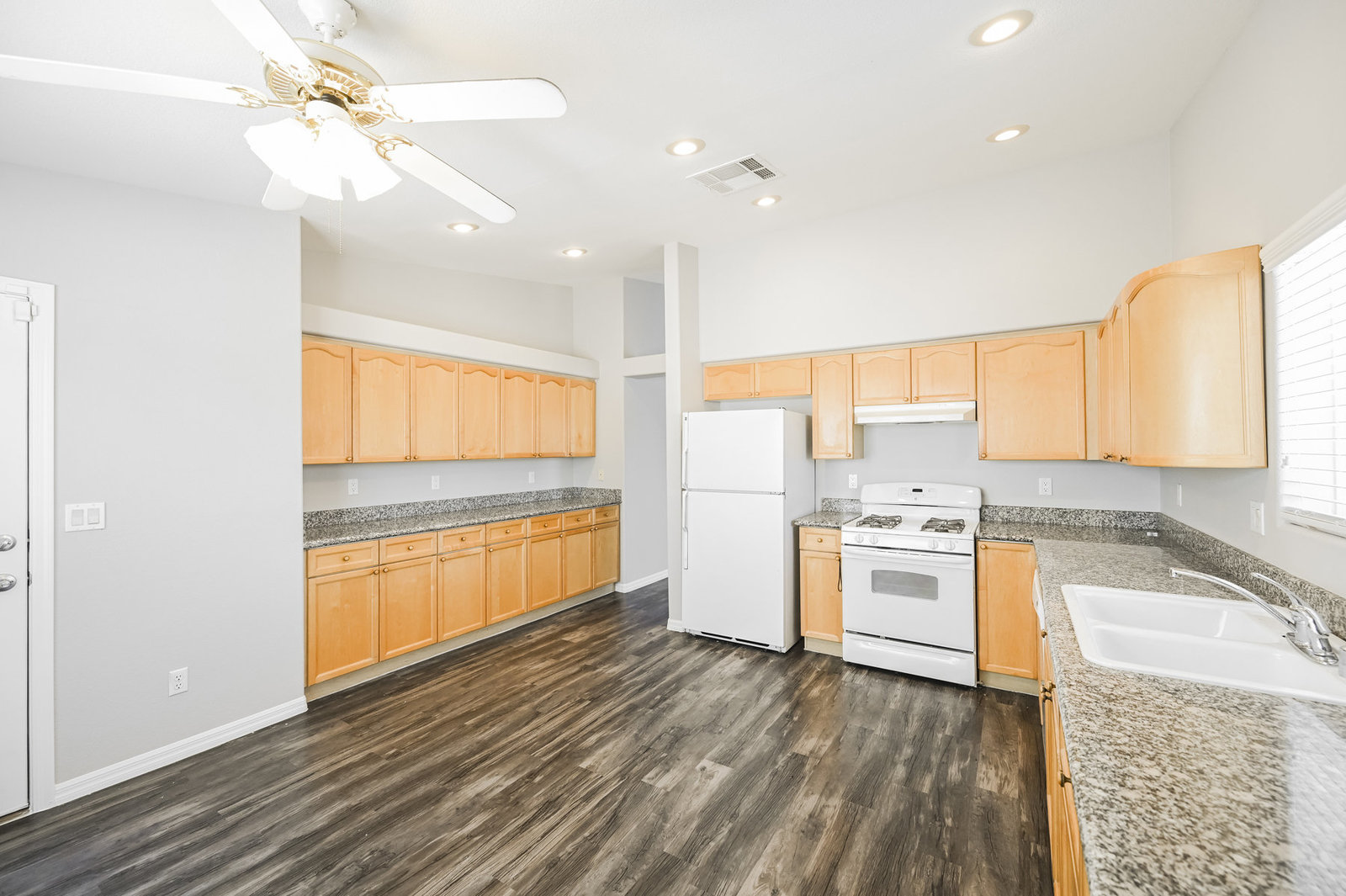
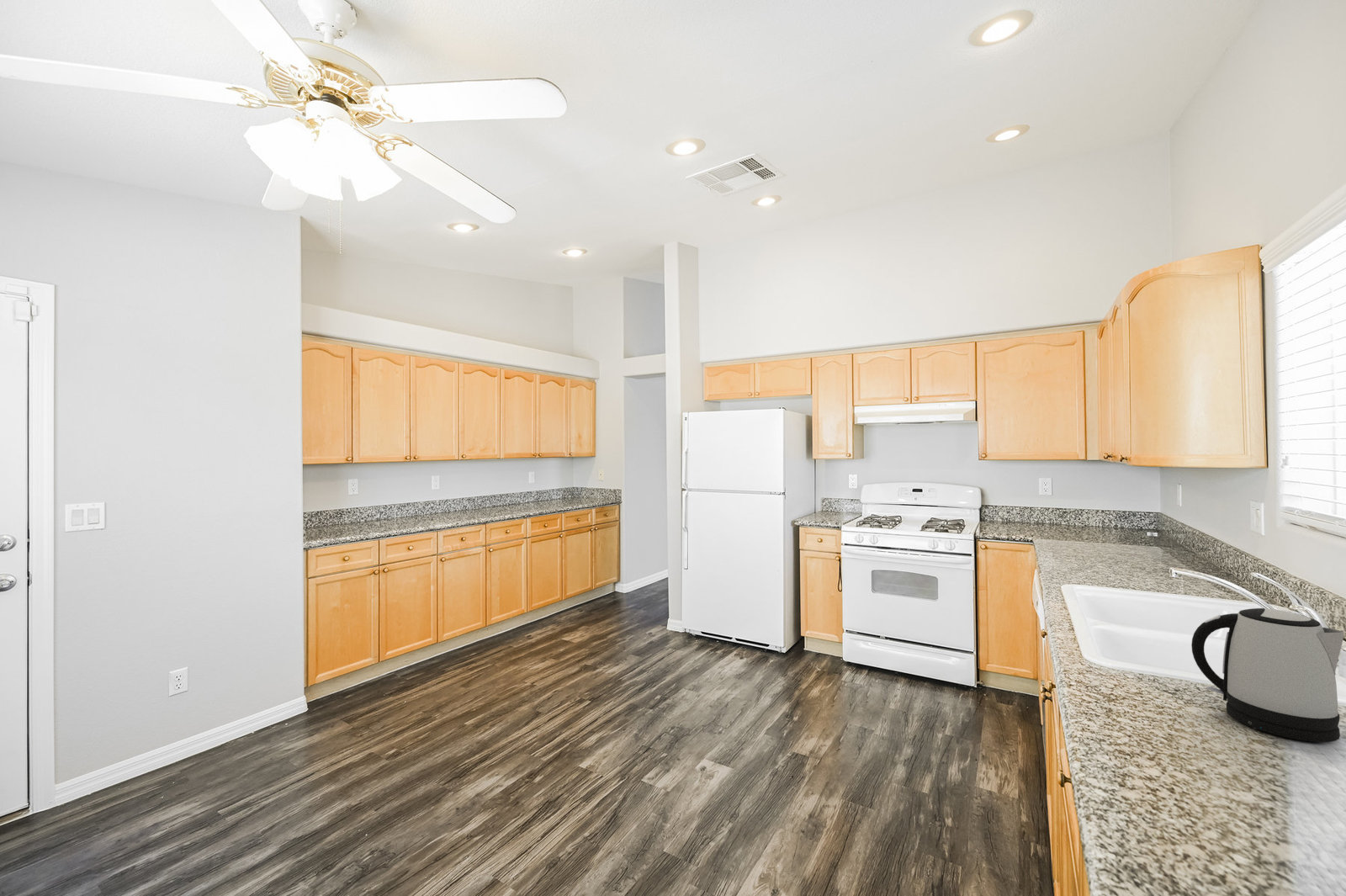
+ kettle [1190,607,1345,743]
